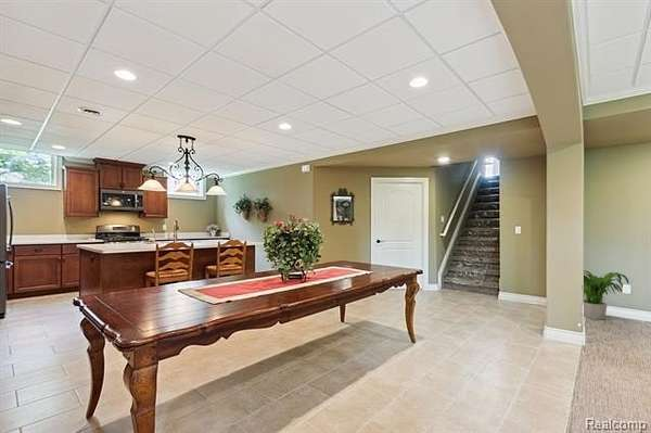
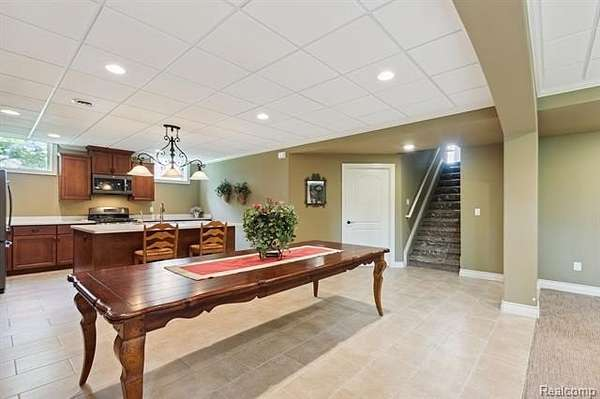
- potted plant [583,270,629,320]
